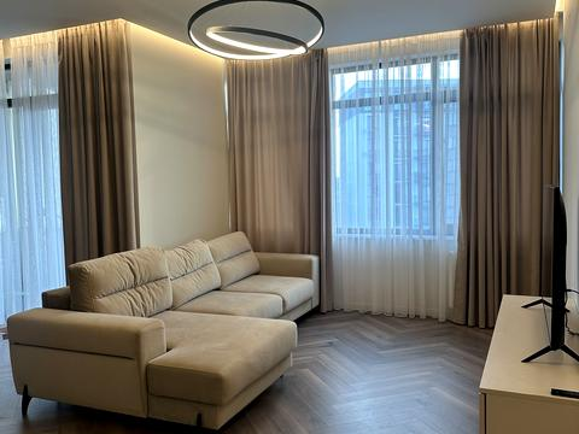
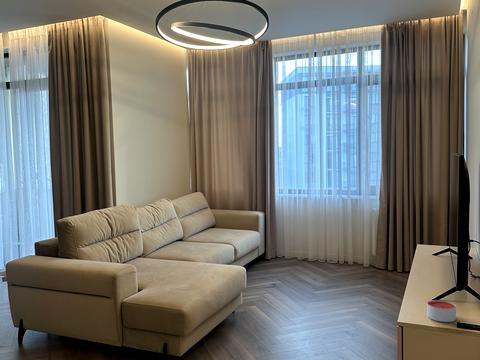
+ candle [426,299,457,323]
